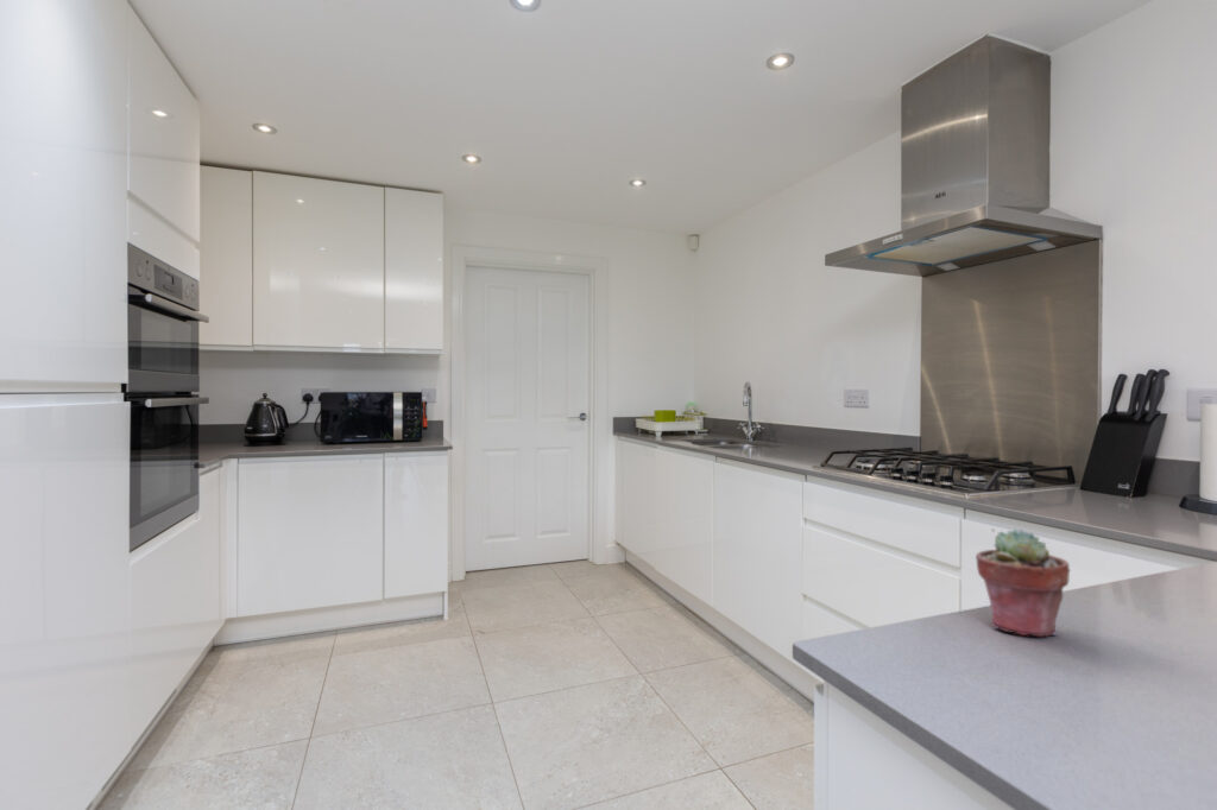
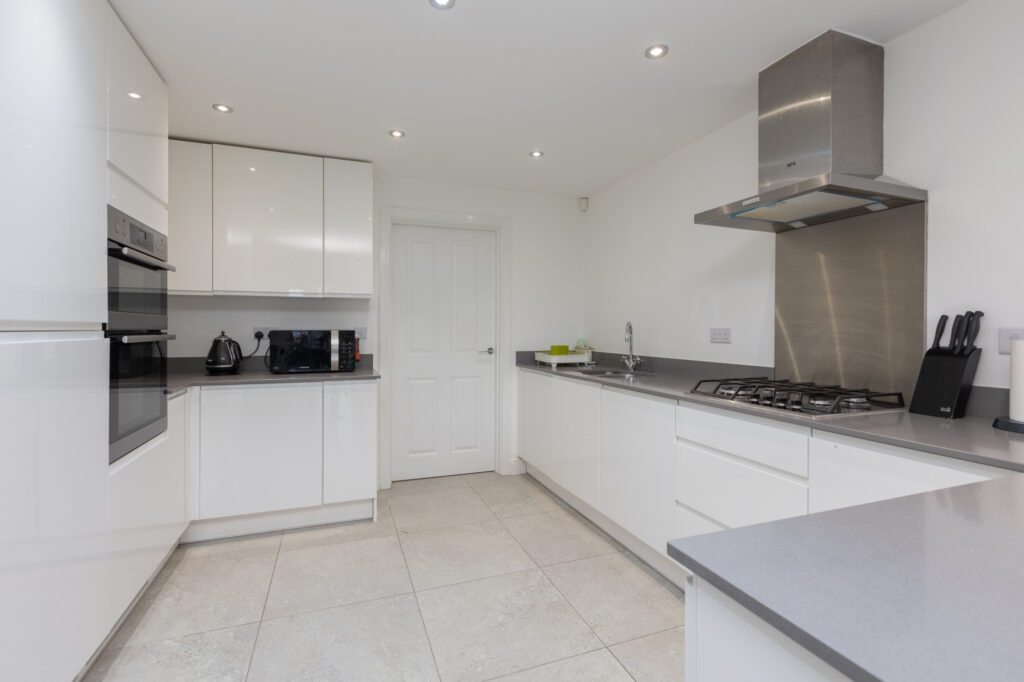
- potted succulent [975,527,1071,638]
